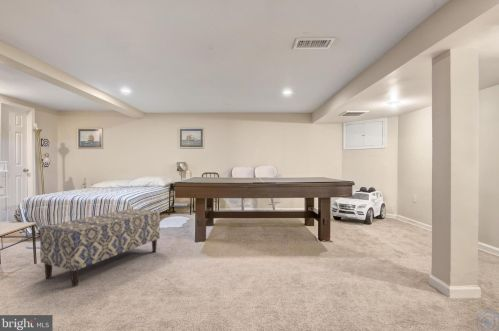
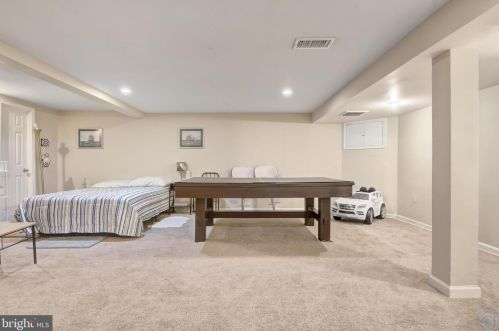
- bench [39,208,161,288]
